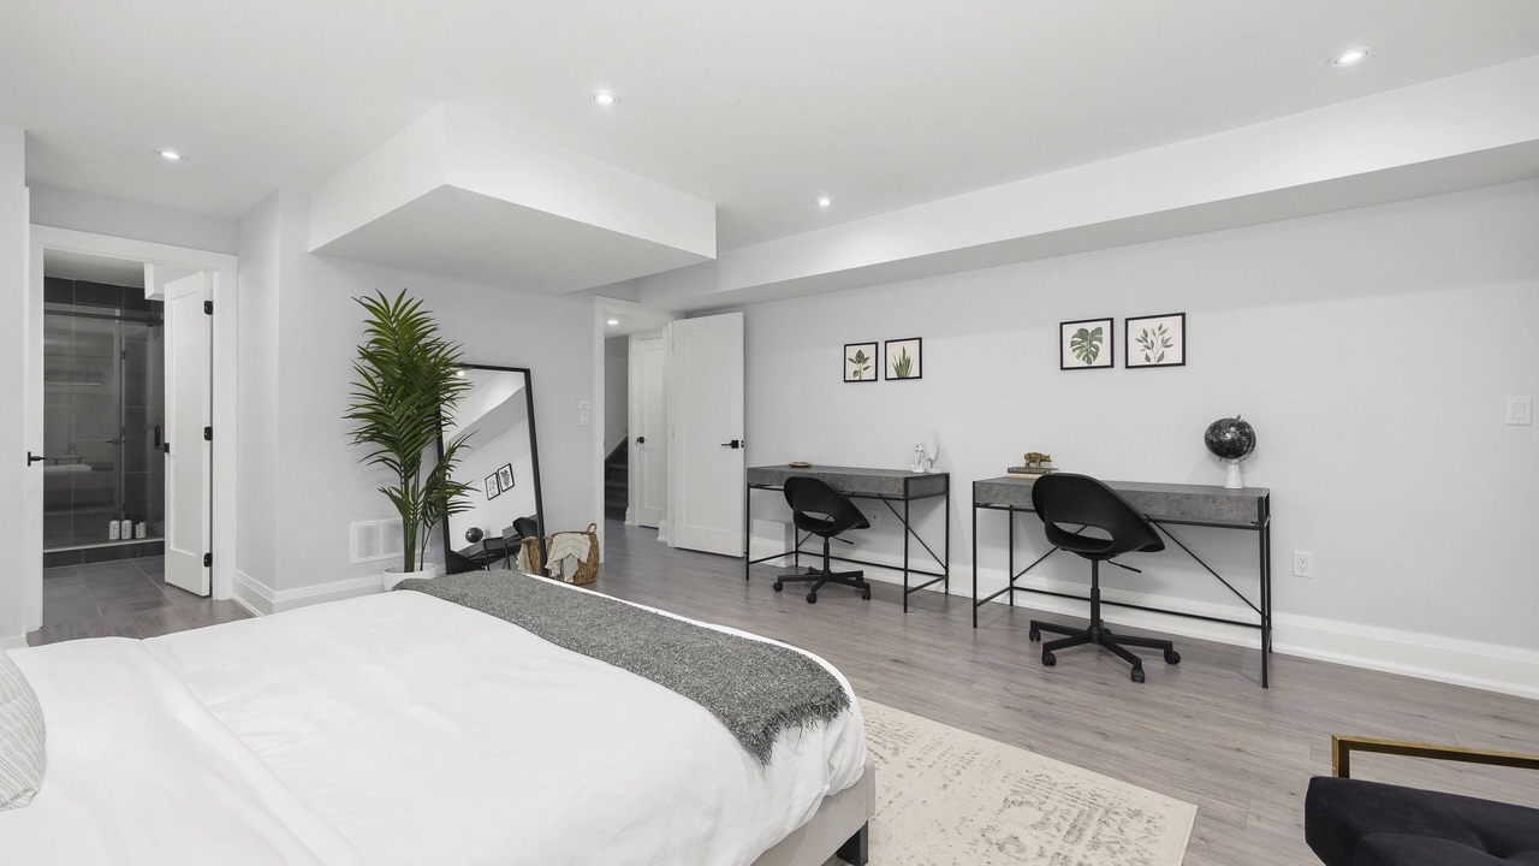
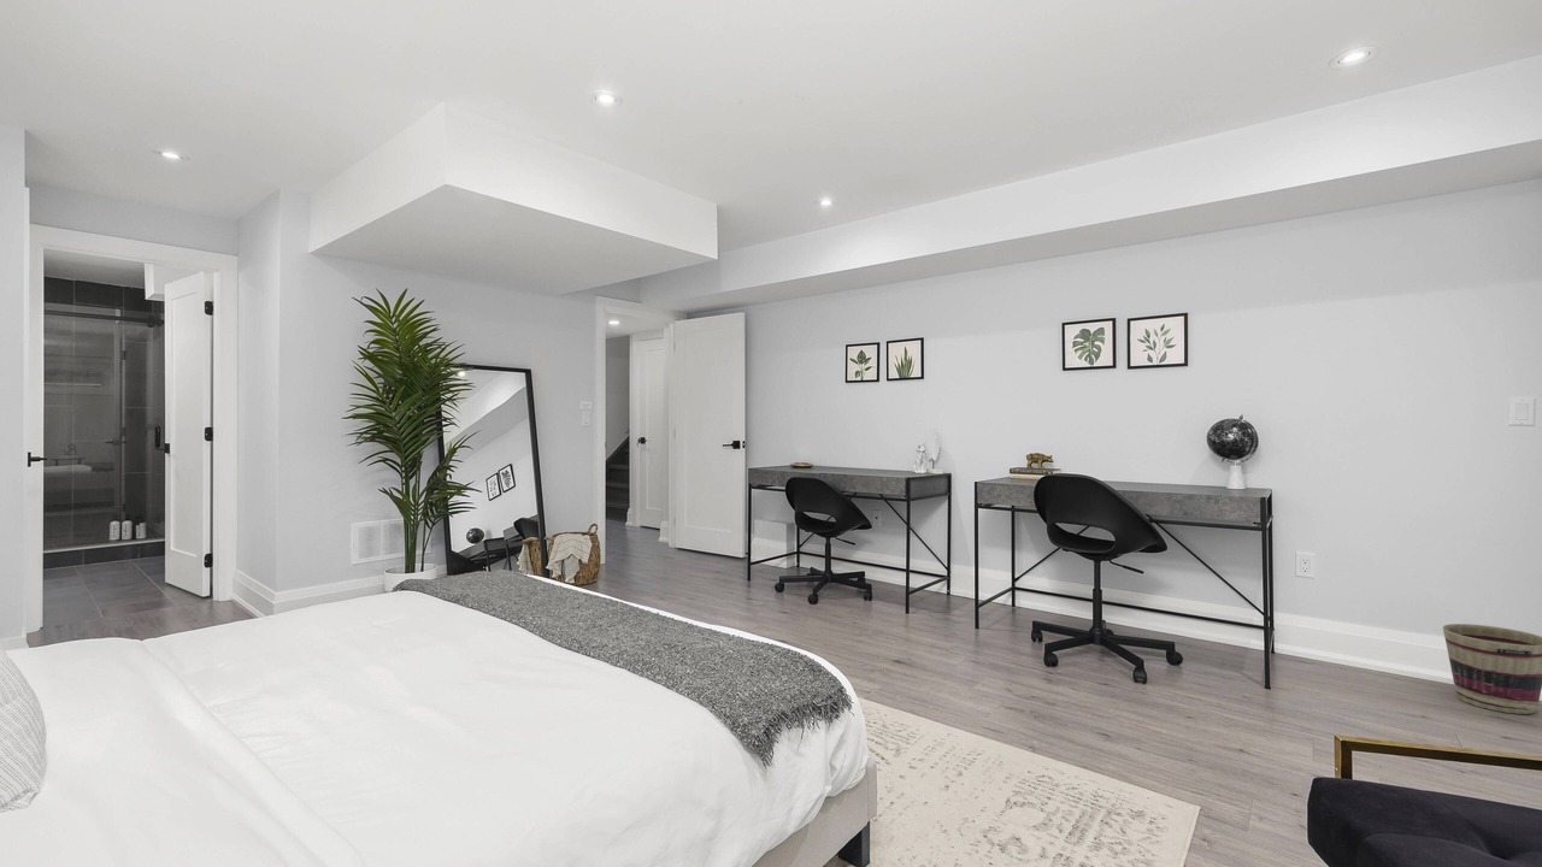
+ basket [1442,623,1542,715]
